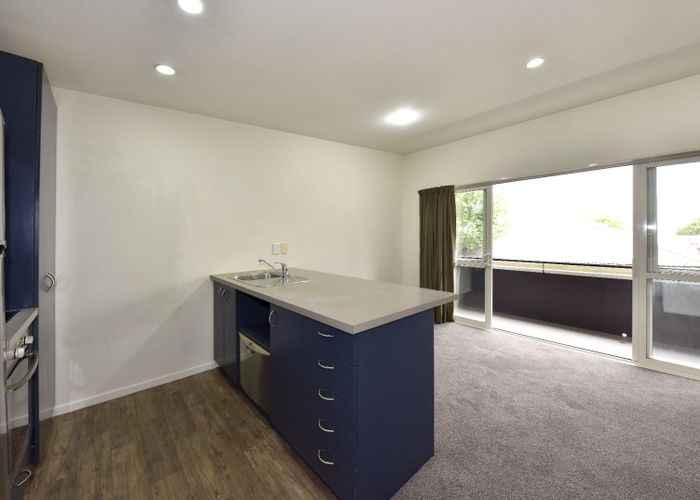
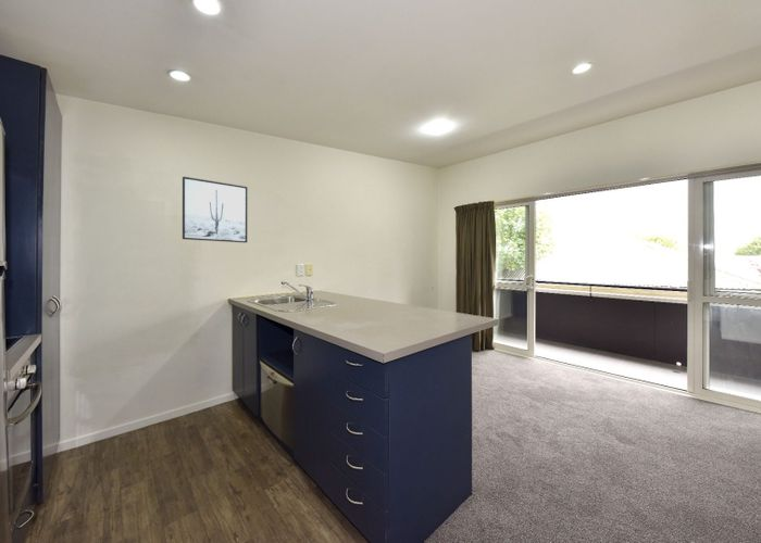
+ wall art [182,176,248,243]
